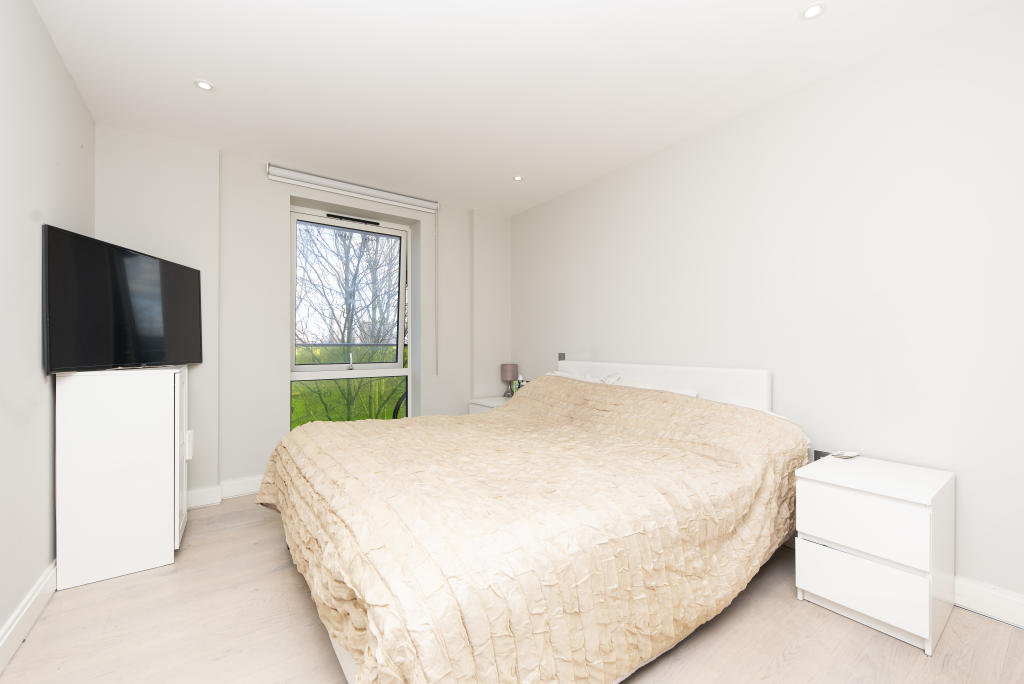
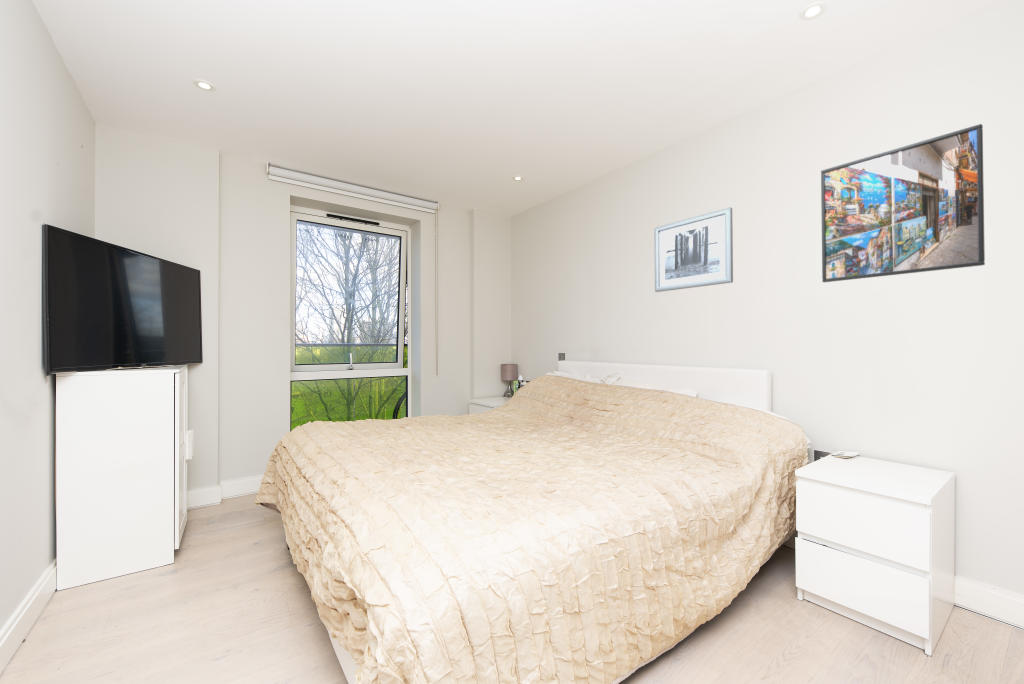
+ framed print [820,123,986,283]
+ wall art [653,206,734,293]
